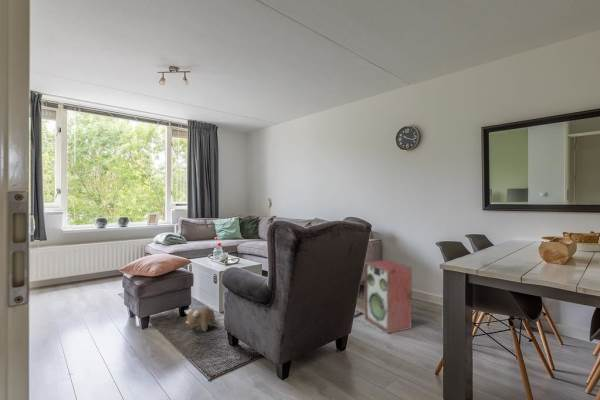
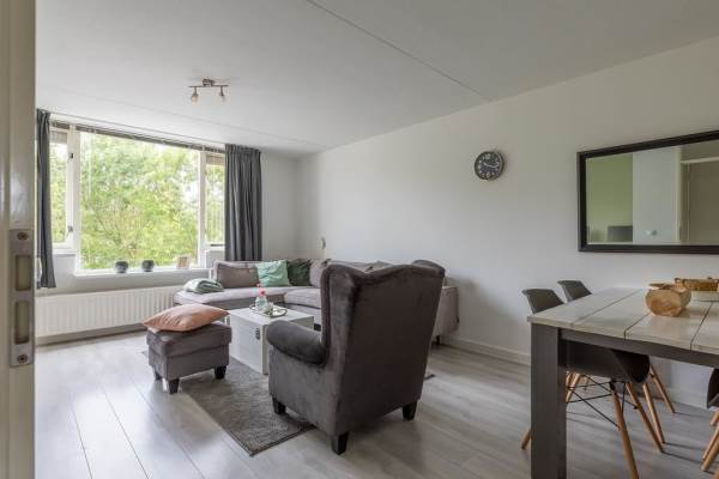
- plush toy [184,306,216,333]
- speaker [364,259,413,334]
